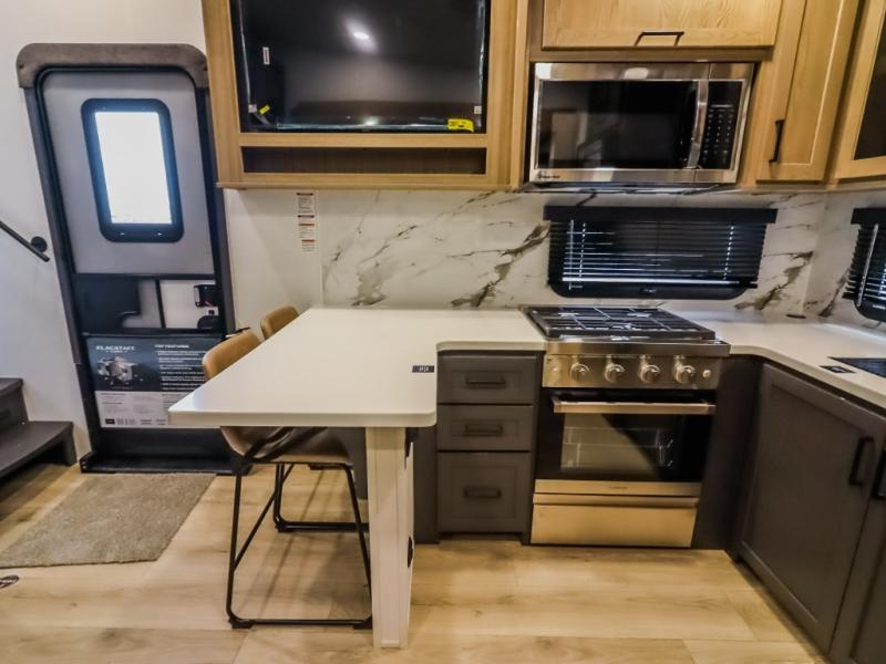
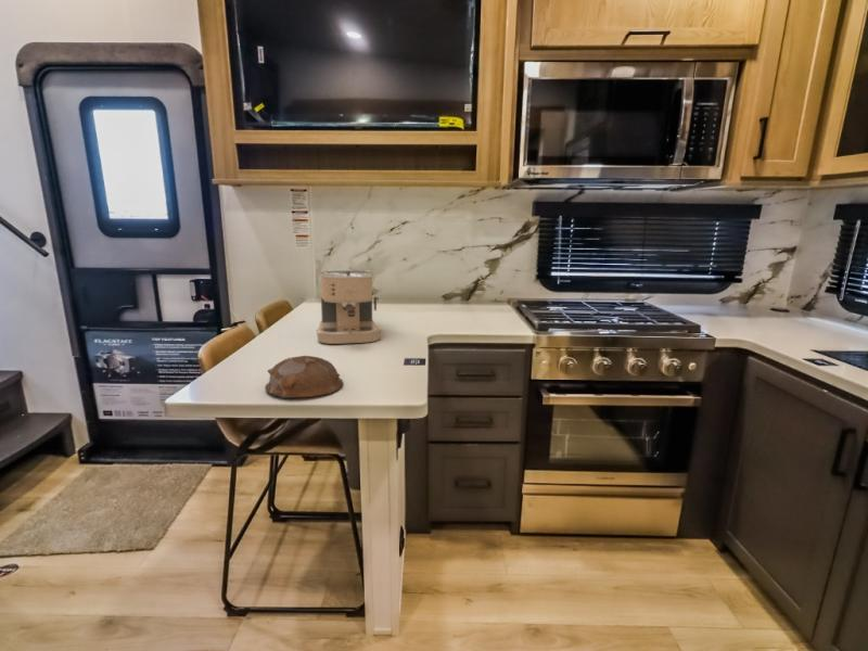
+ coffee maker [316,269,382,345]
+ bowl [264,355,344,399]
